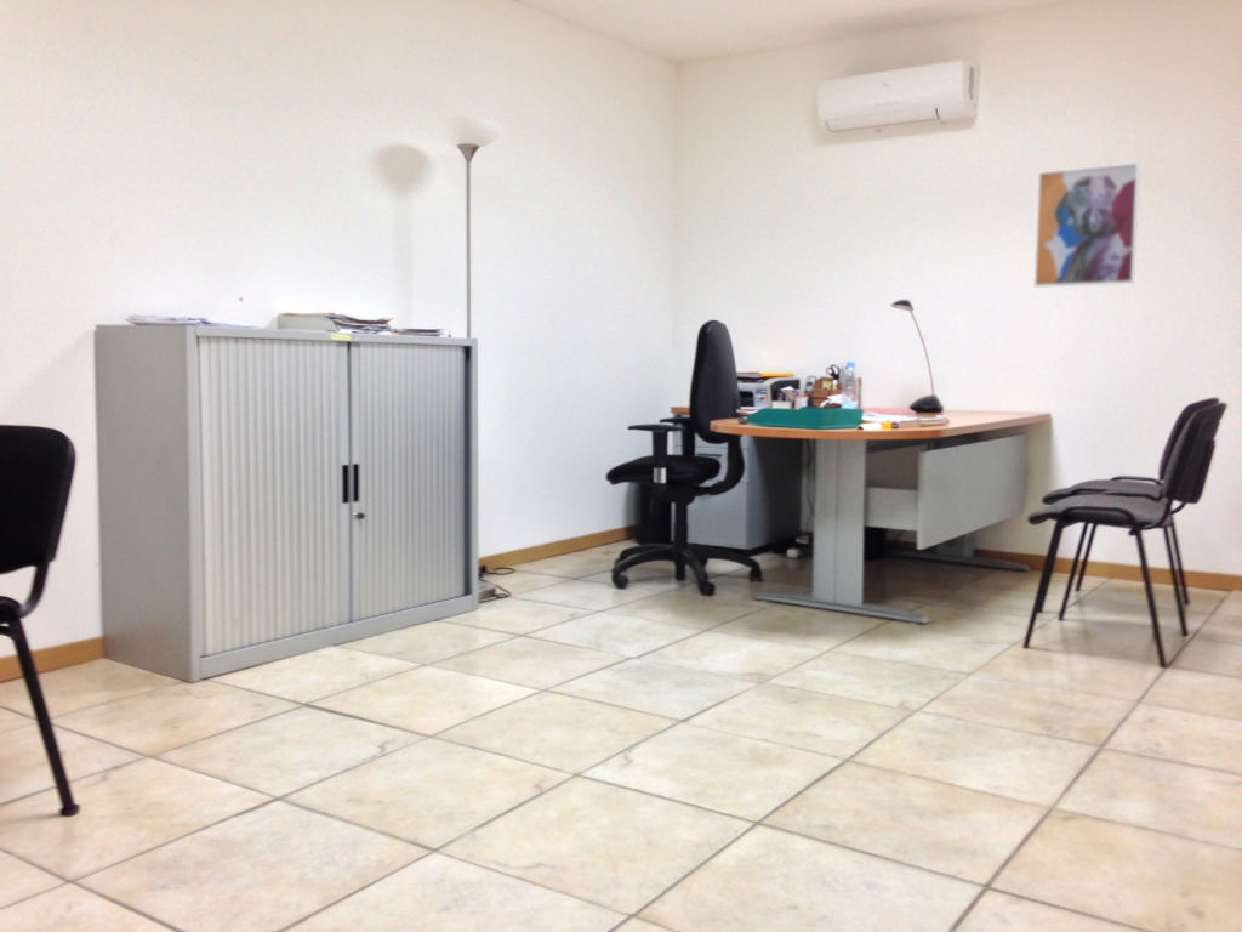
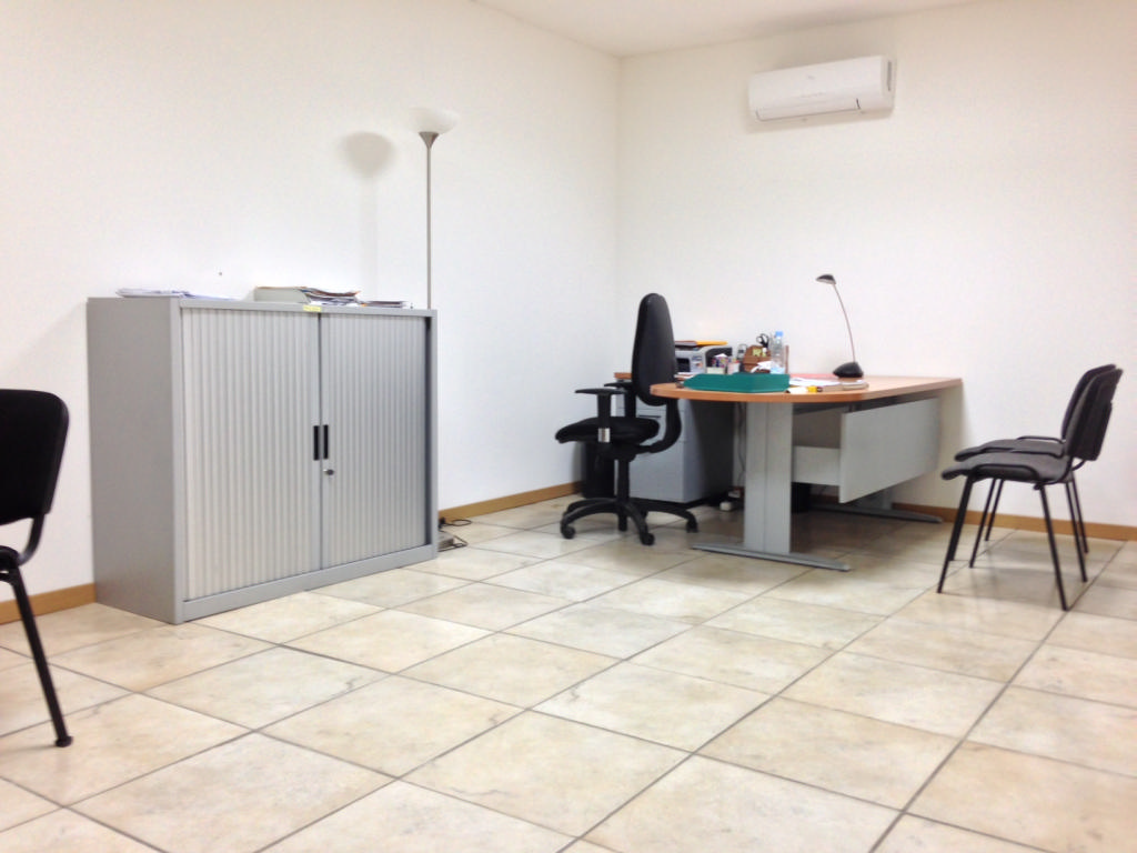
- wall art [1032,161,1141,289]
